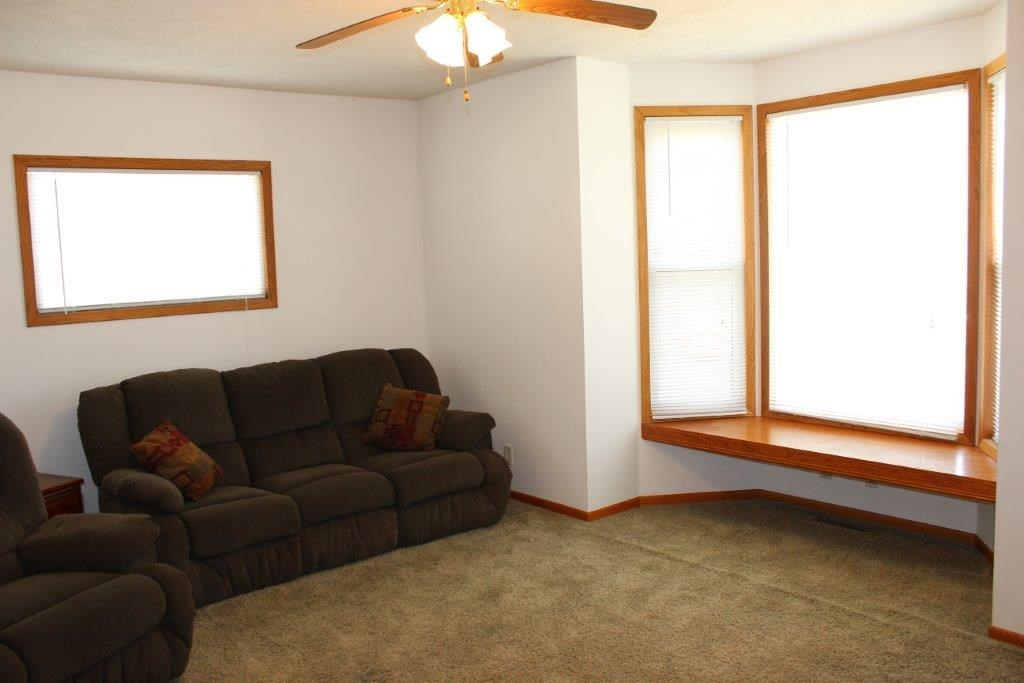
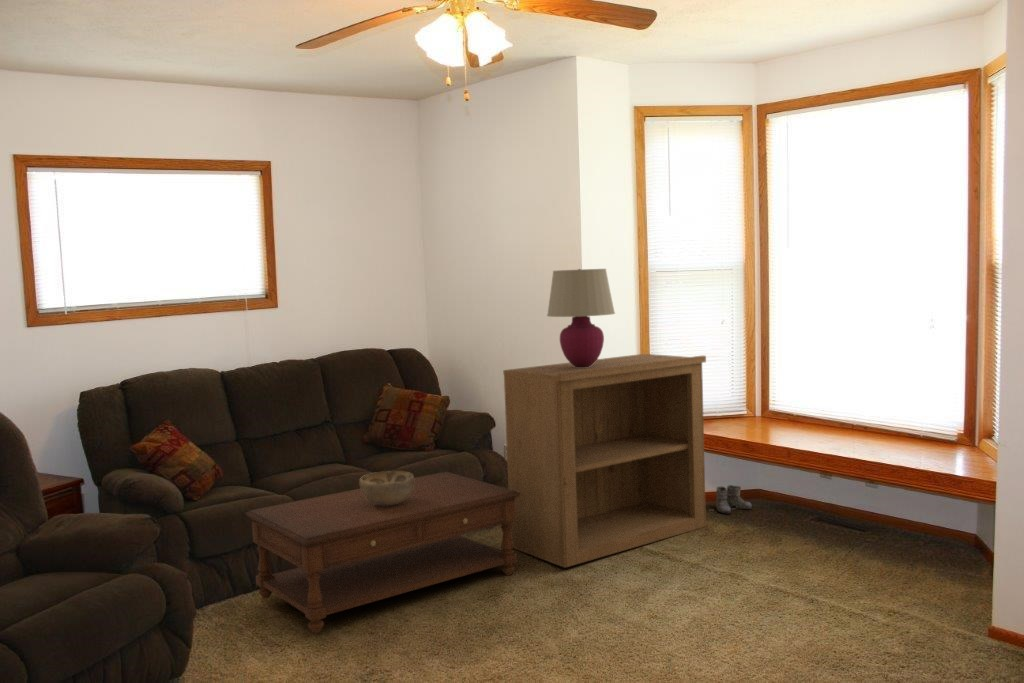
+ decorative bowl [358,470,415,506]
+ table lamp [546,268,616,367]
+ boots [715,484,753,514]
+ bookshelf [502,353,707,569]
+ coffee table [244,471,521,634]
